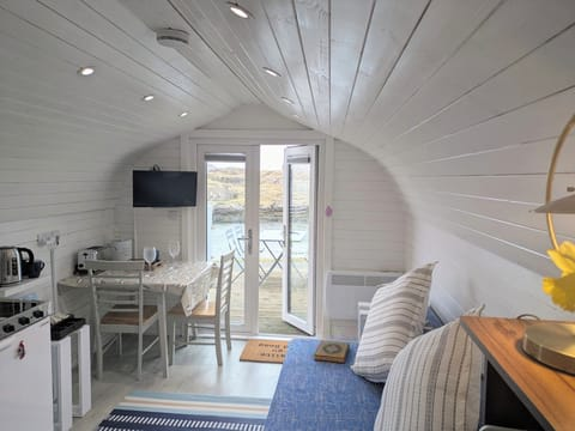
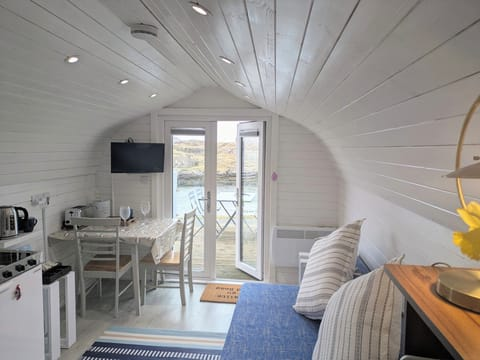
- hardback book [313,340,351,364]
